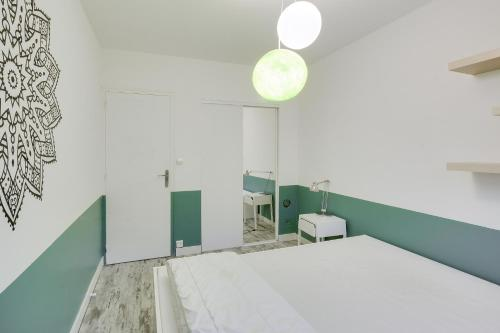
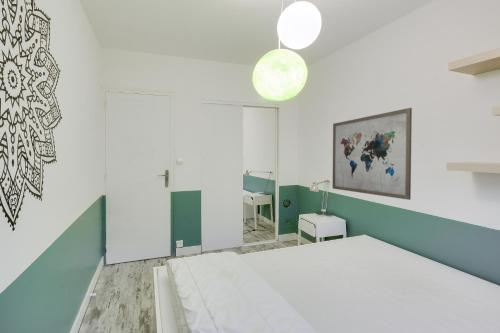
+ wall art [332,107,413,201]
